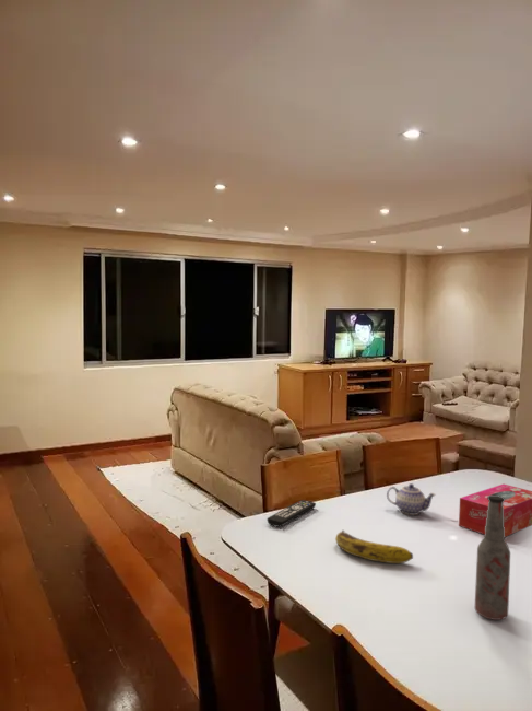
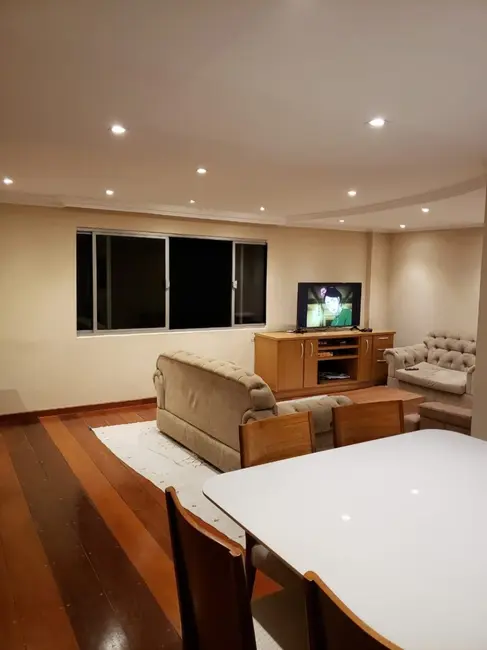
- fruit [334,529,414,564]
- bottle [474,496,511,621]
- tissue box [458,483,532,537]
- remote control [267,499,317,527]
- teapot [386,482,437,516]
